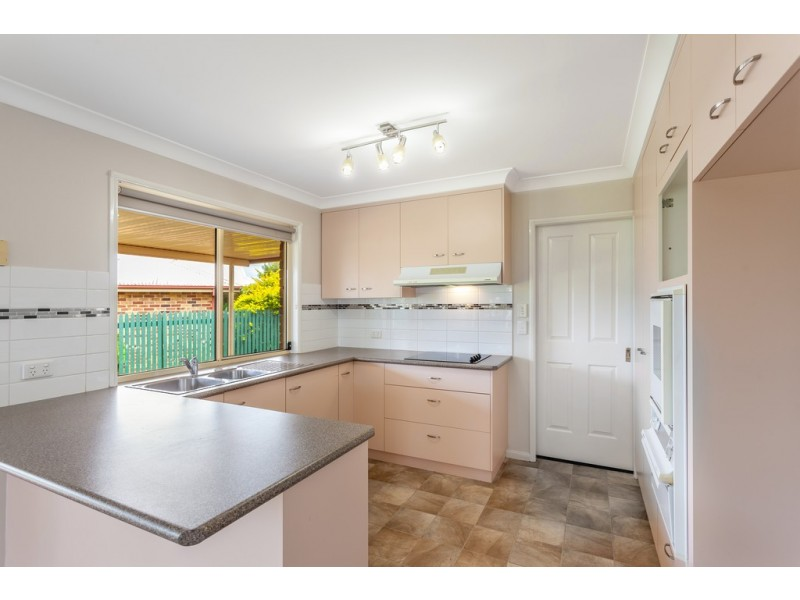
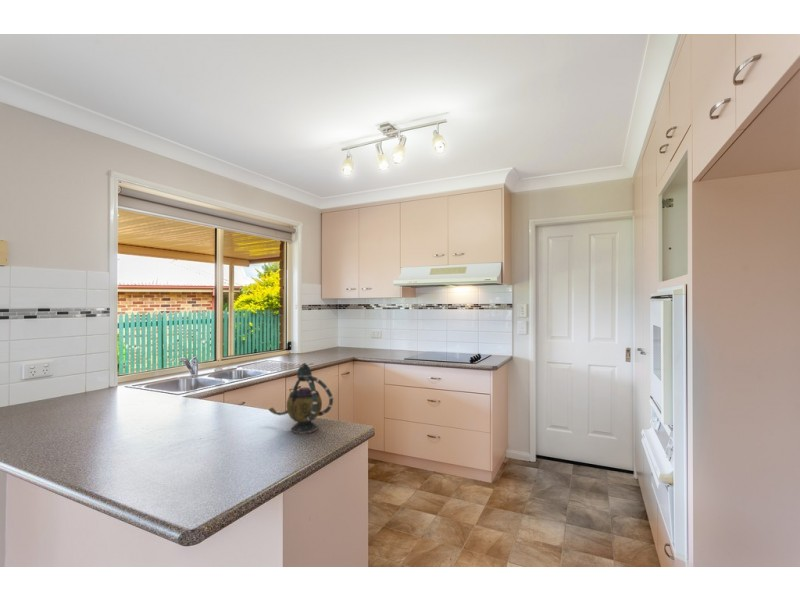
+ teapot [268,362,334,435]
